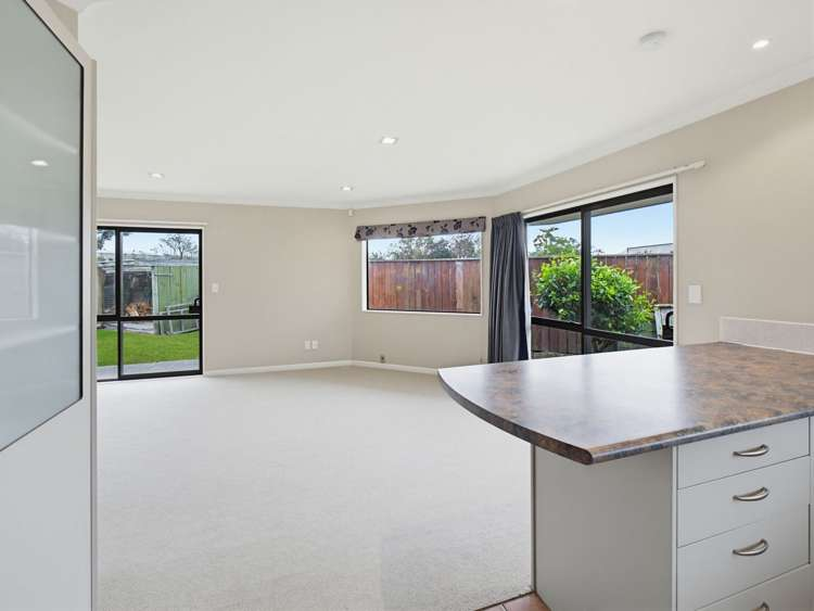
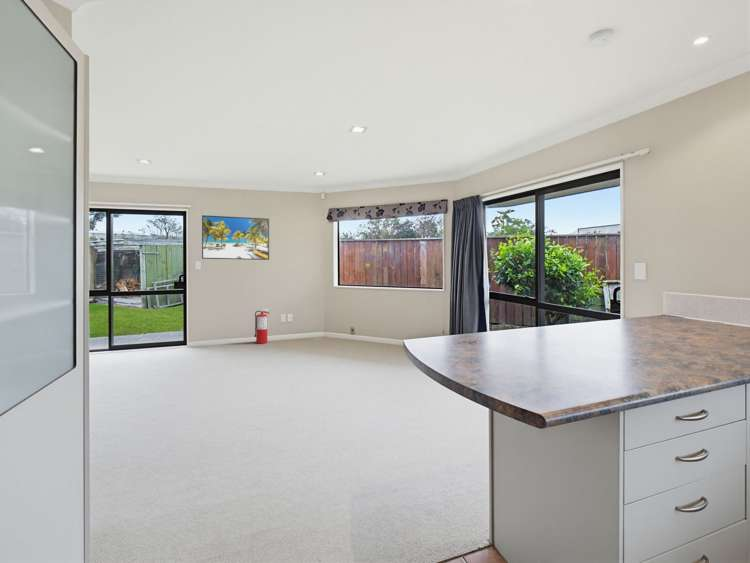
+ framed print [201,214,270,261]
+ fire extinguisher [253,308,271,344]
